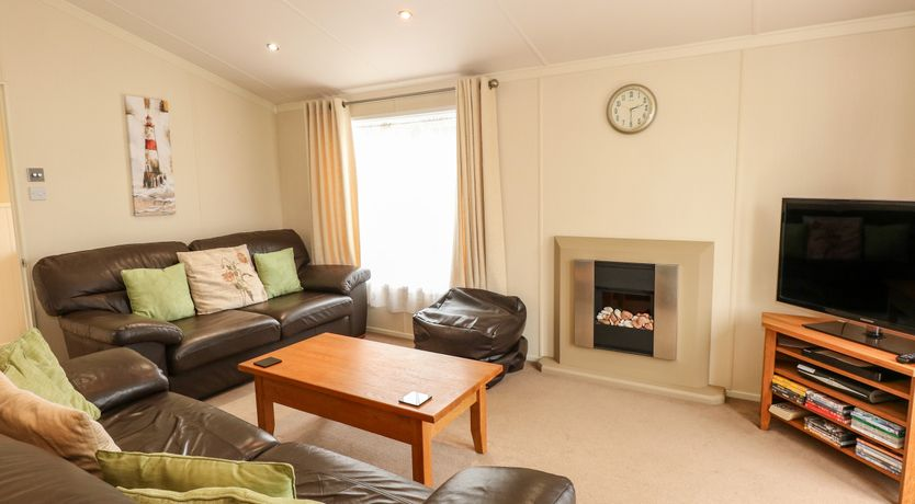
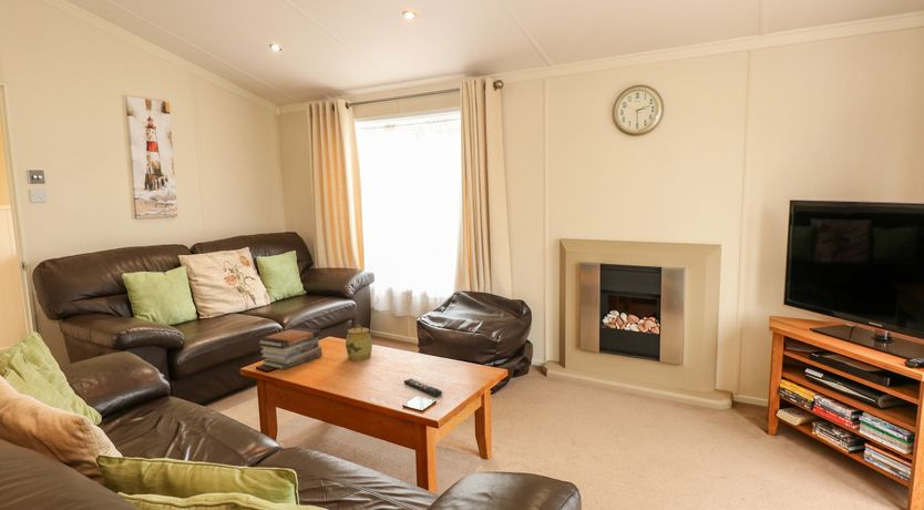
+ jar [345,323,373,361]
+ remote control [403,378,443,398]
+ book stack [257,326,324,370]
